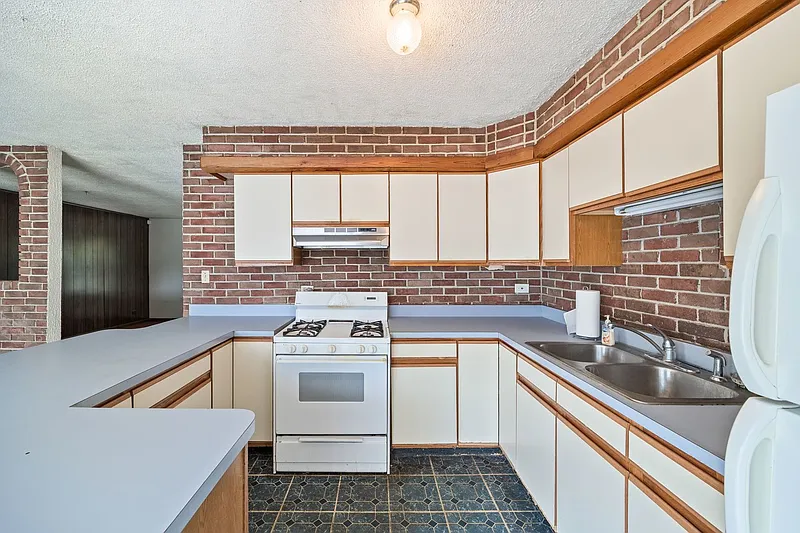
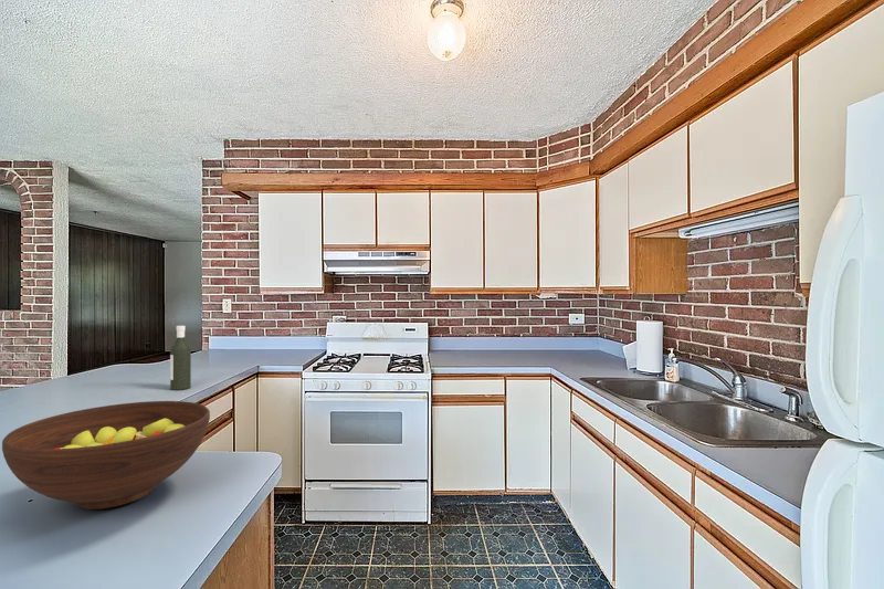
+ bottle [169,325,192,391]
+ fruit bowl [1,400,211,511]
